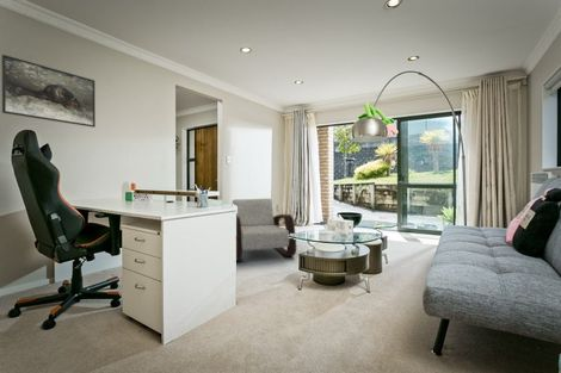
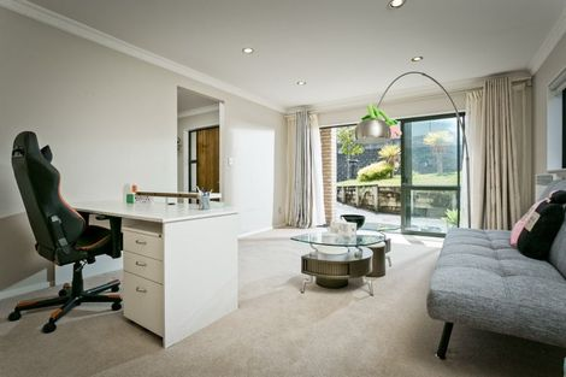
- armchair [232,198,297,262]
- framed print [1,54,97,129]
